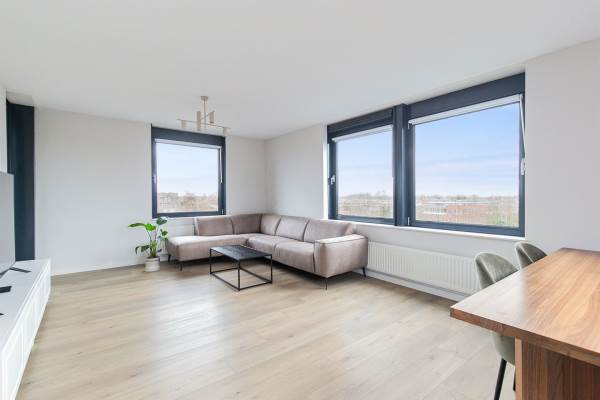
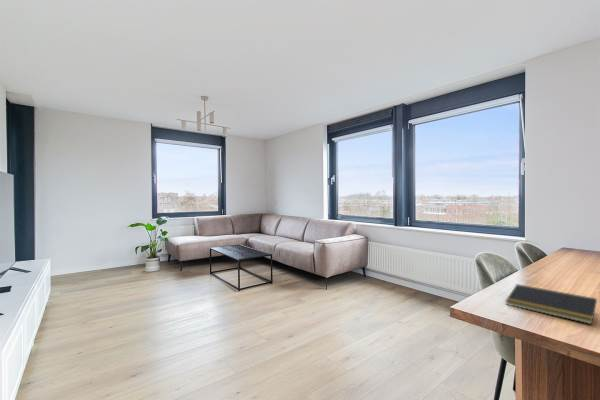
+ notepad [505,283,598,325]
